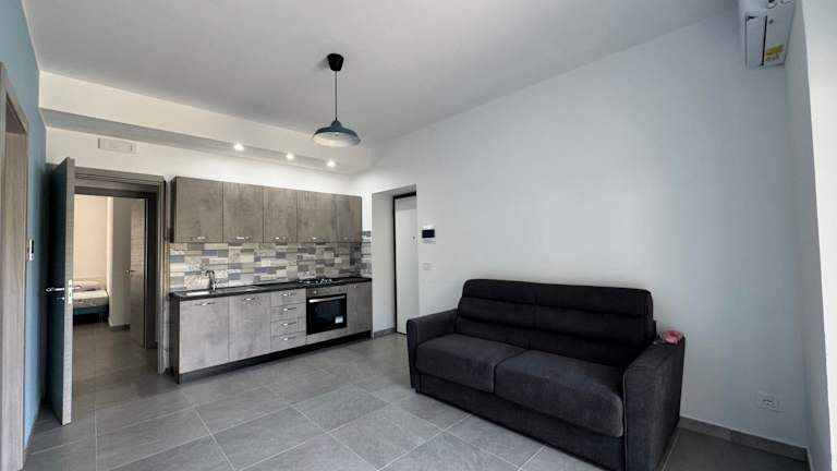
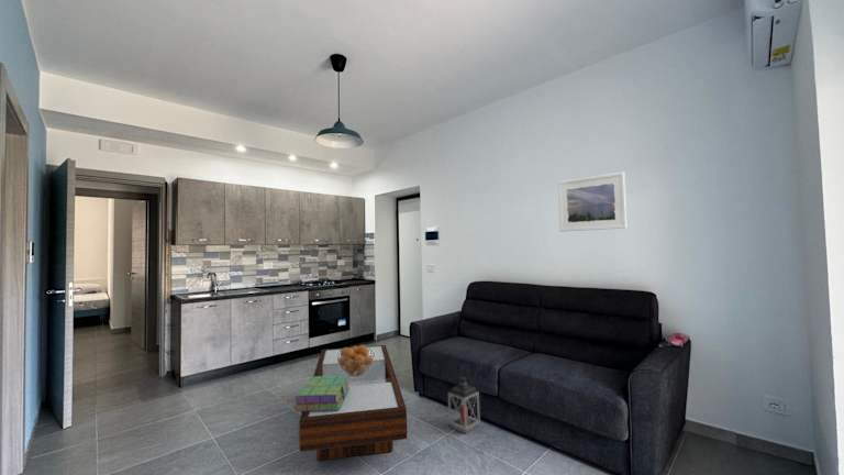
+ lantern [447,365,481,434]
+ fruit basket [336,344,375,377]
+ coffee table [298,344,409,462]
+ stack of books [293,376,349,412]
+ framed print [557,170,628,233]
